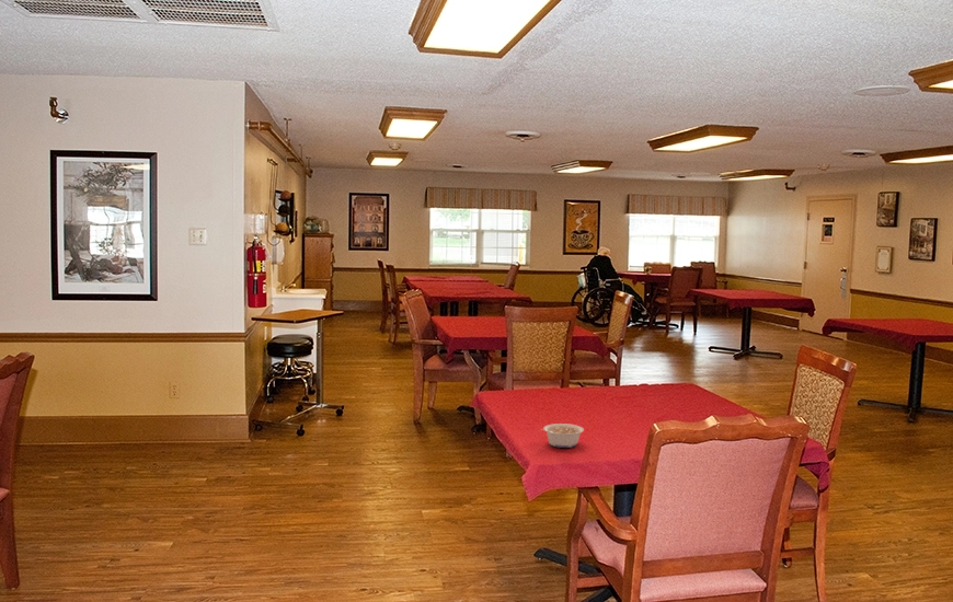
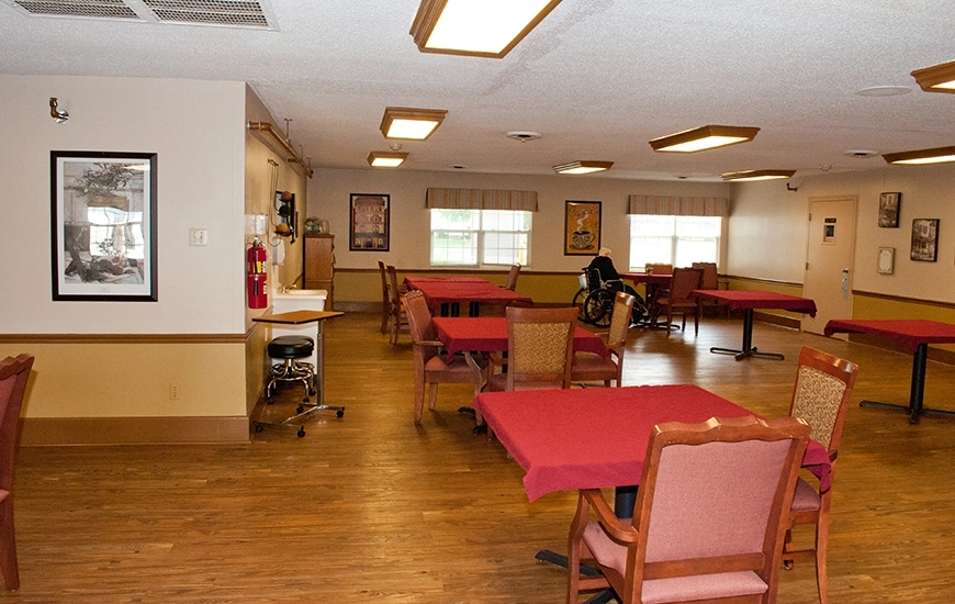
- legume [540,422,585,449]
